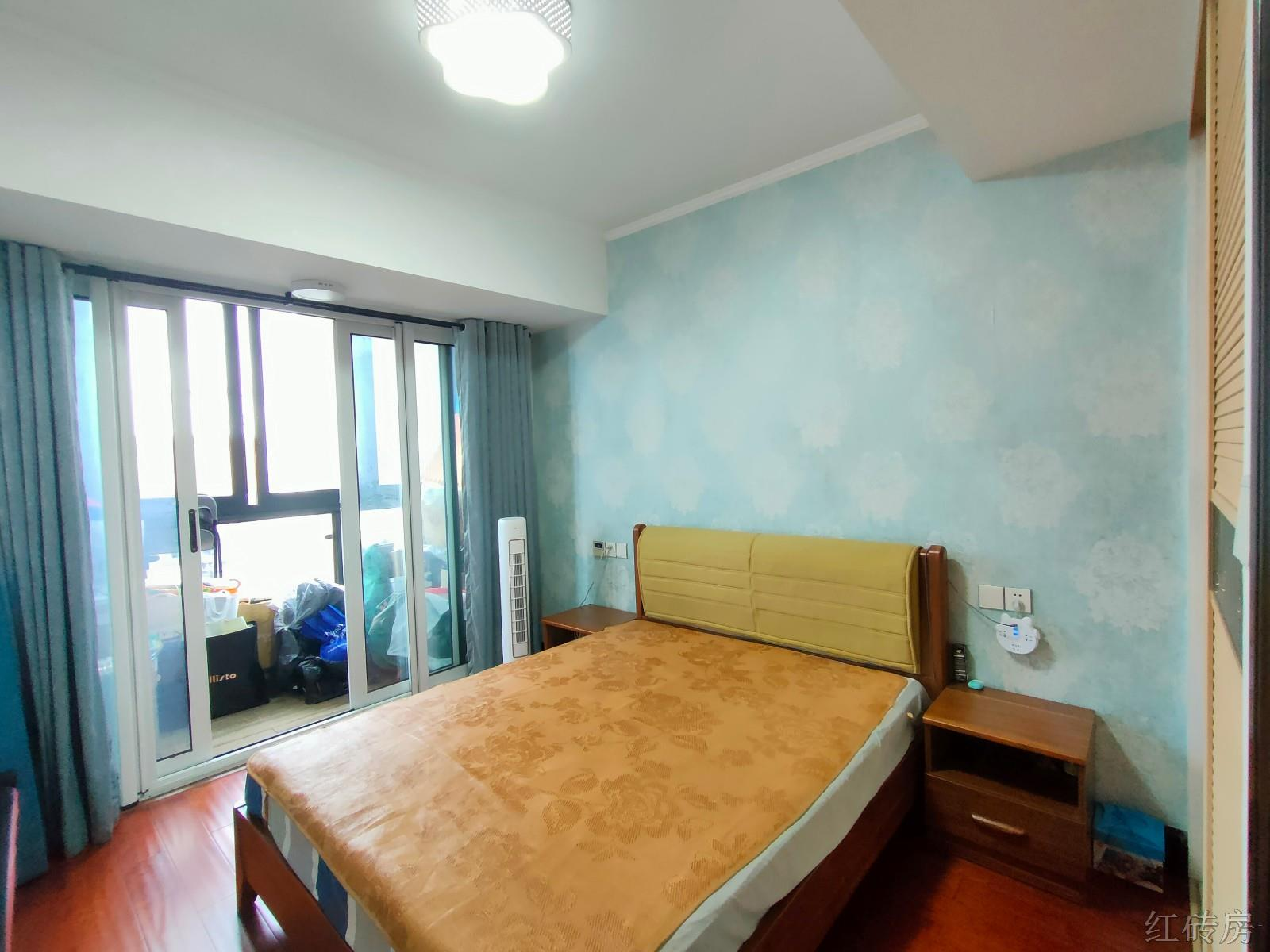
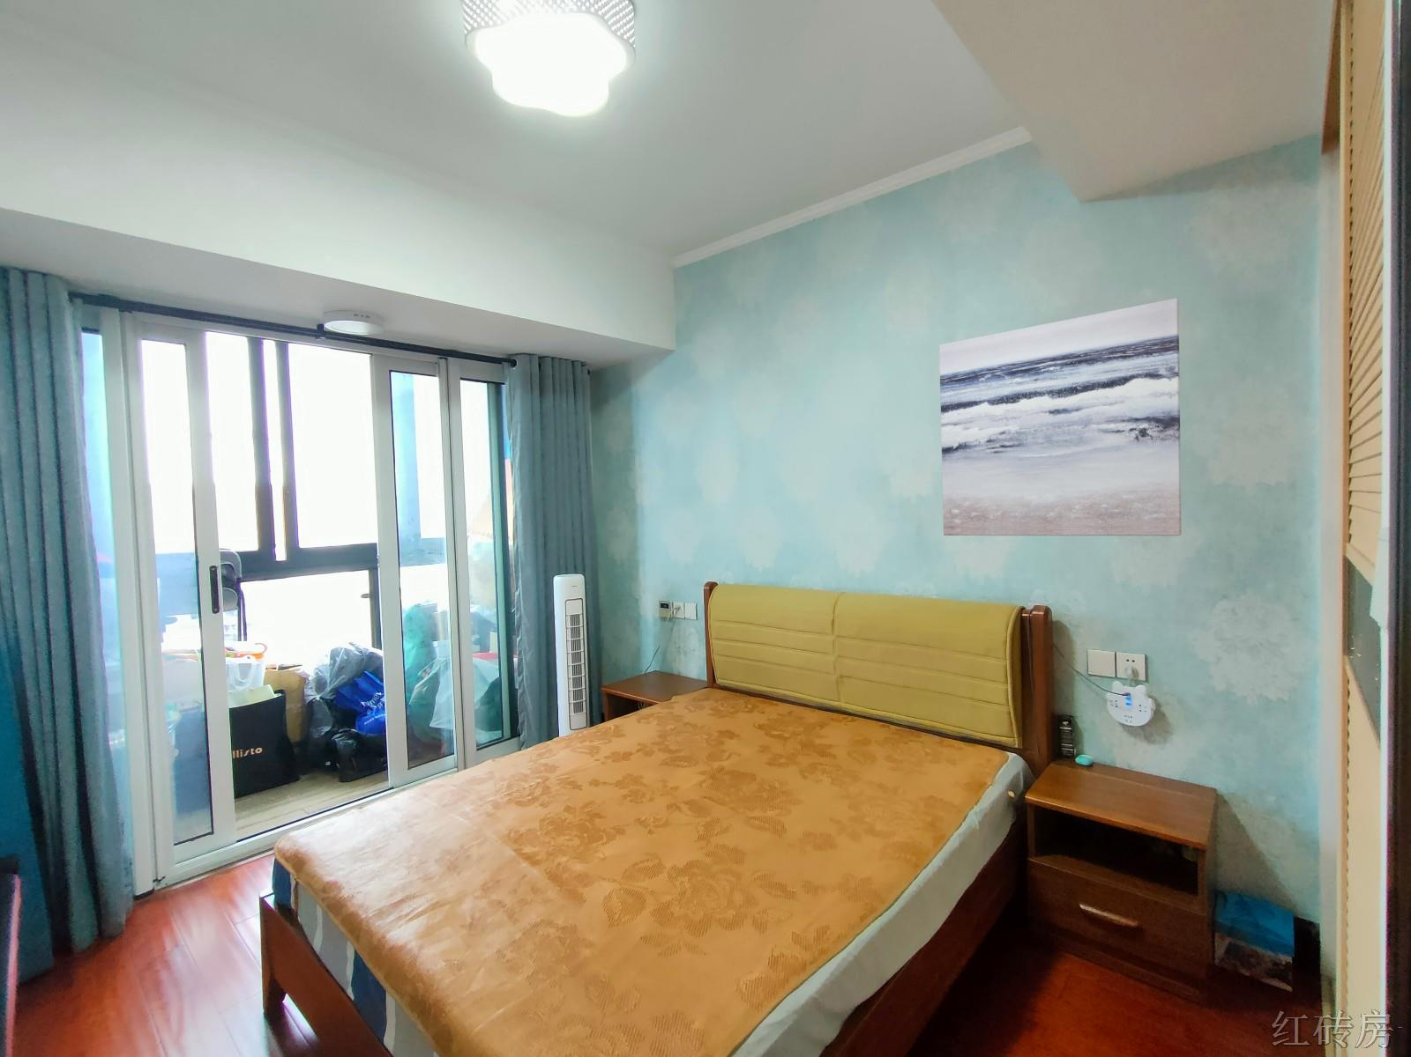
+ wall art [939,298,1182,536]
